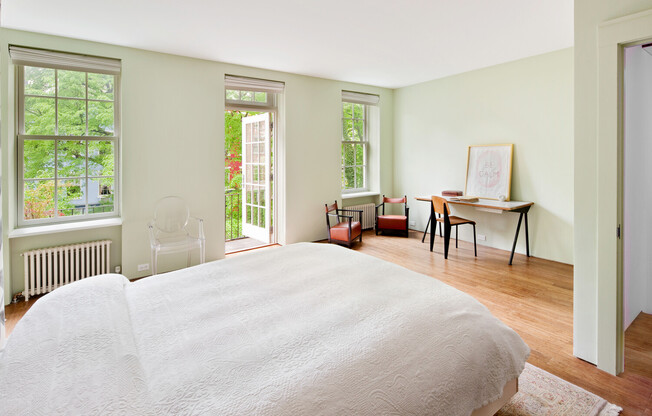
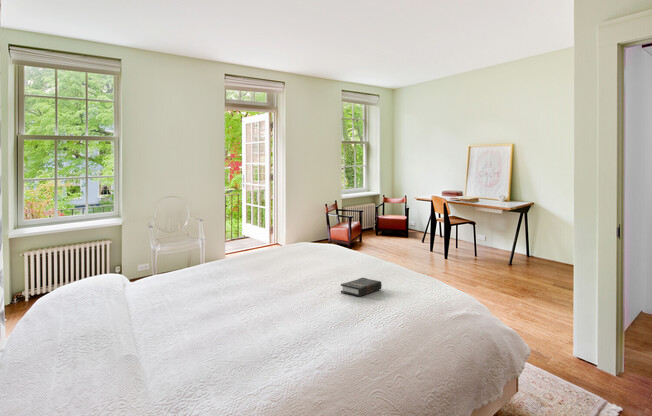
+ hardback book [340,277,383,297]
